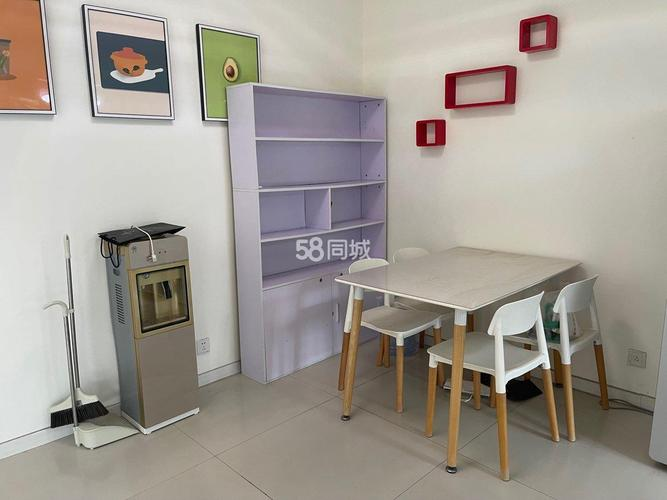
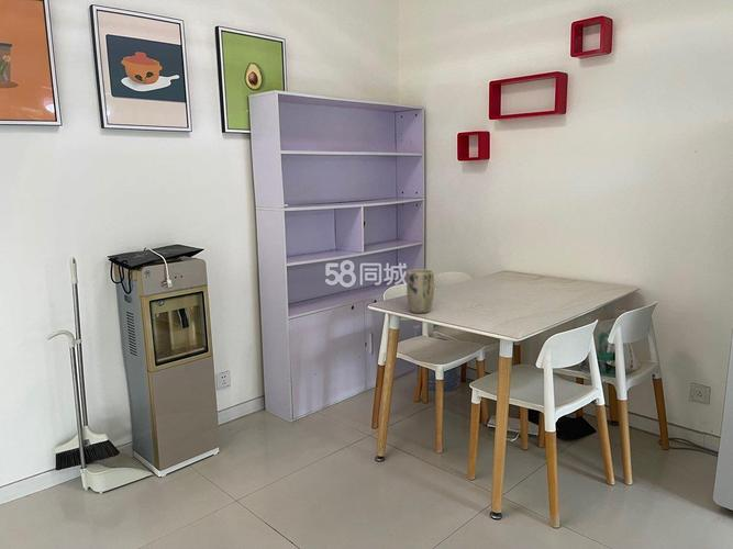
+ plant pot [406,268,435,314]
